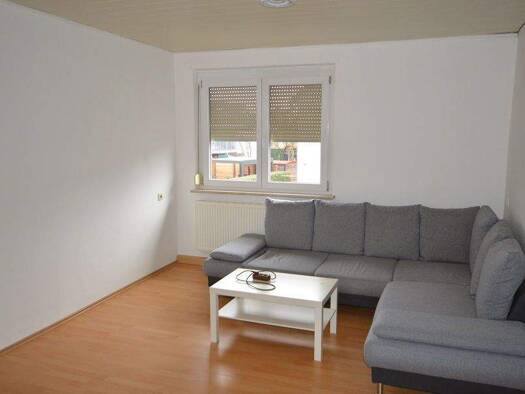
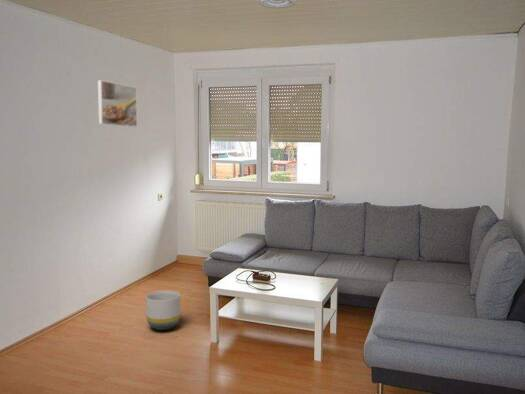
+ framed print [97,79,138,128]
+ planter [145,289,181,331]
